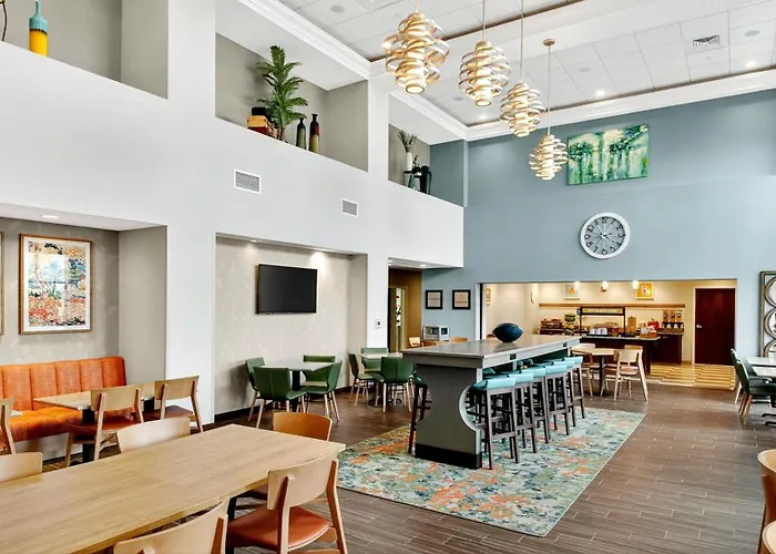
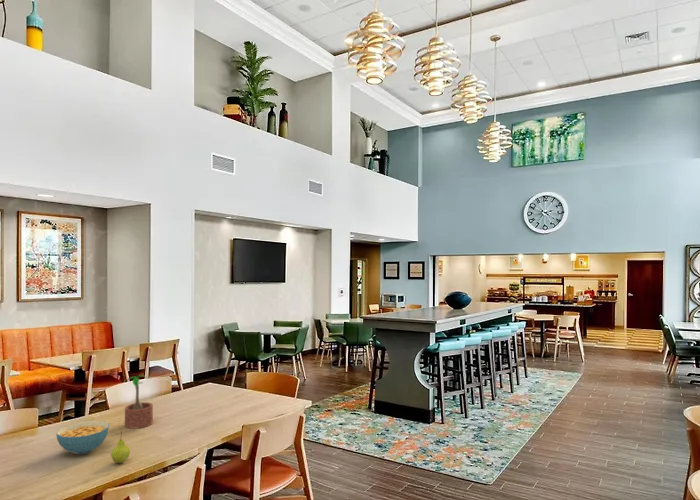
+ fruit [110,430,131,464]
+ potted plant [124,374,154,430]
+ cereal bowl [55,420,110,455]
